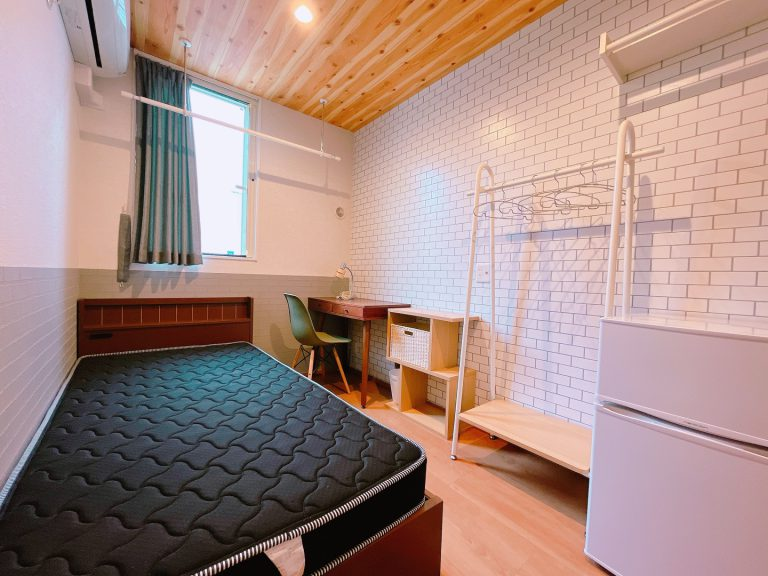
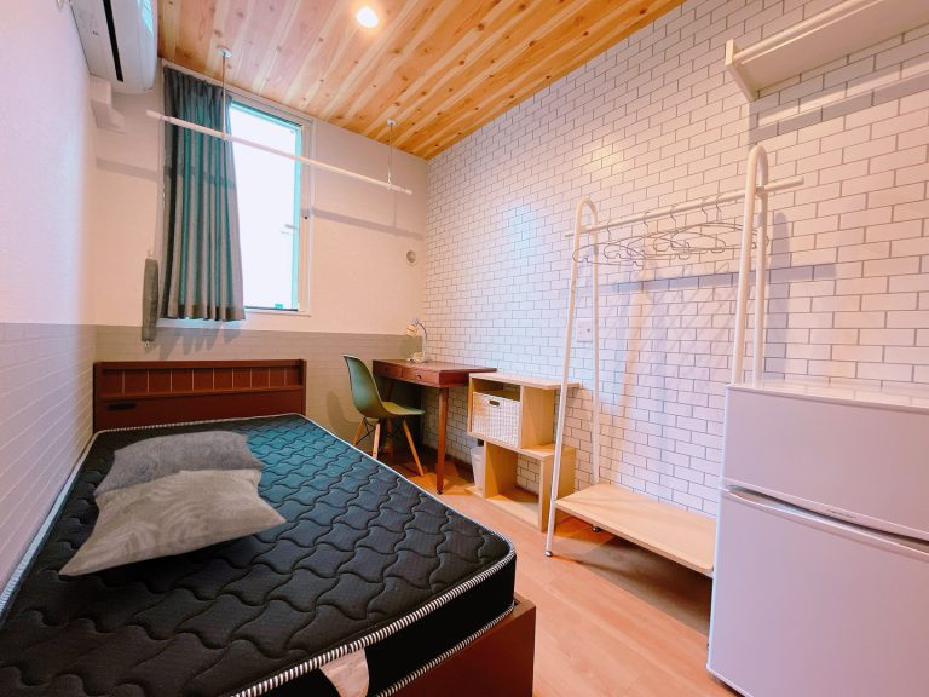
+ pillow [92,430,266,497]
+ decorative pillow [58,470,288,577]
